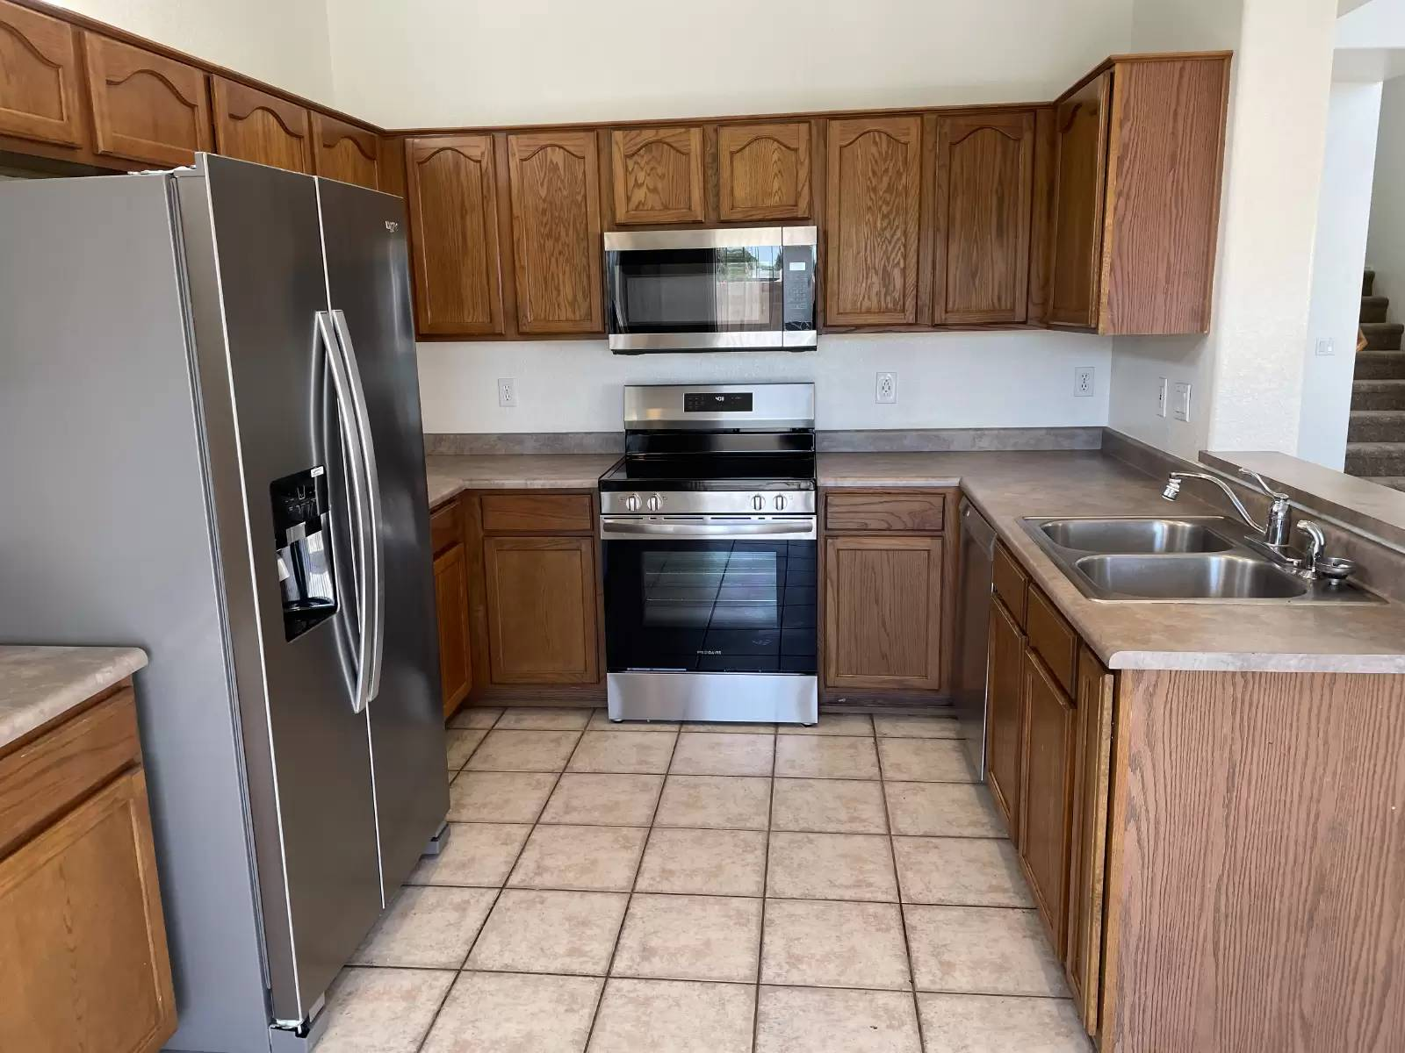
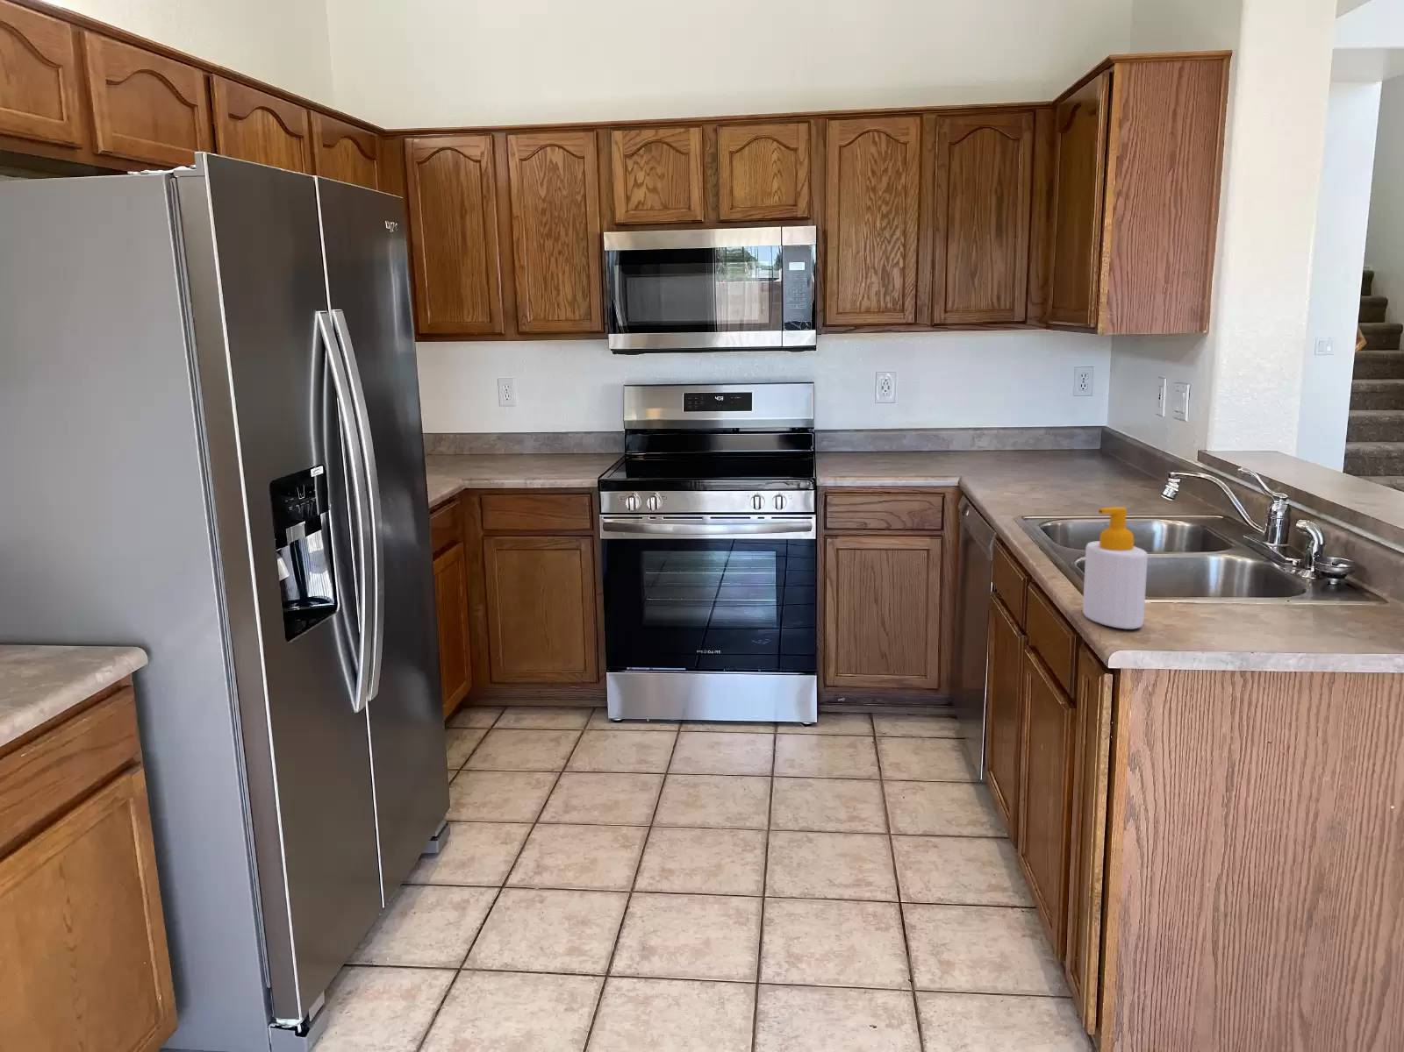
+ soap bottle [1082,506,1149,630]
